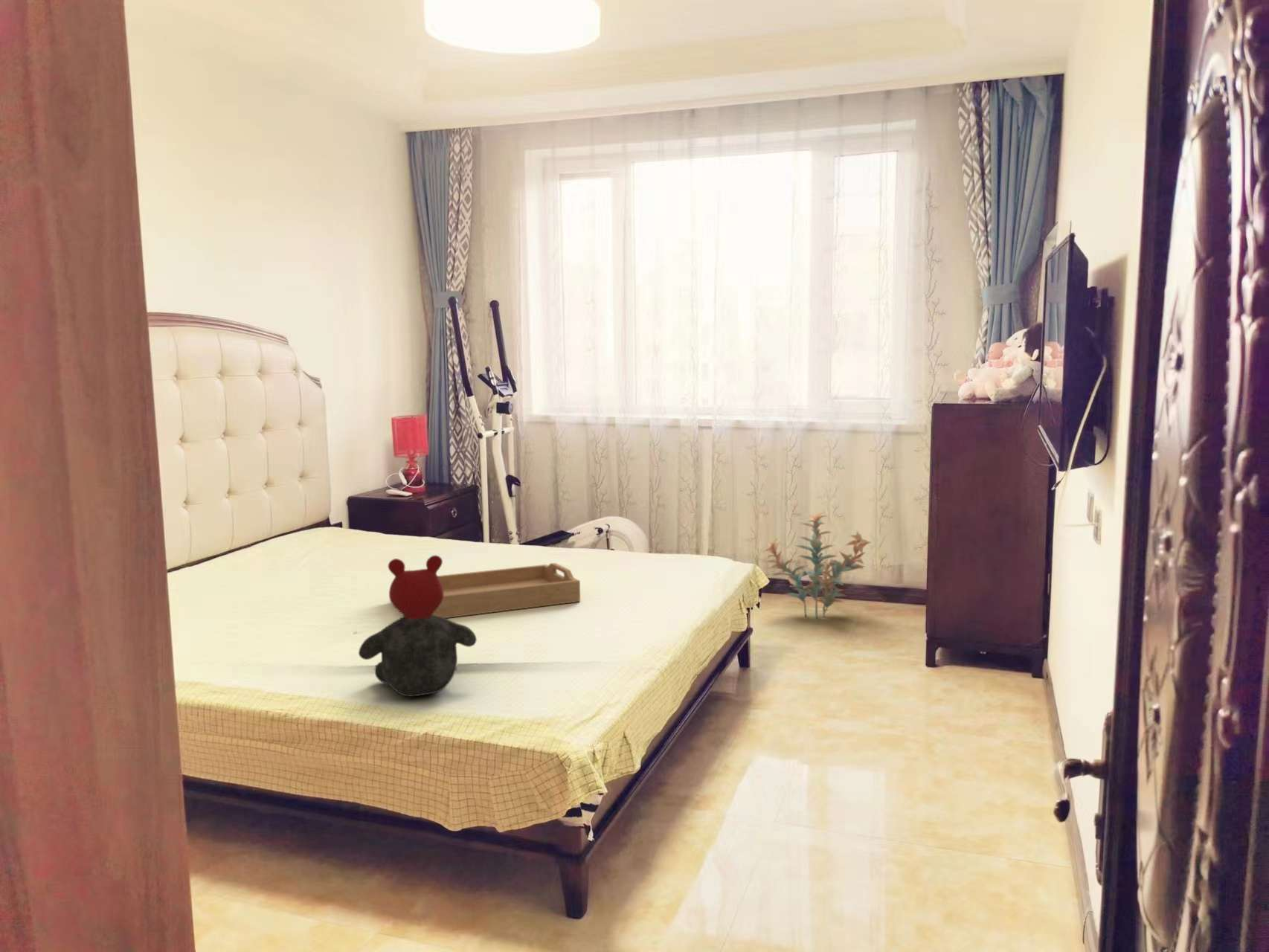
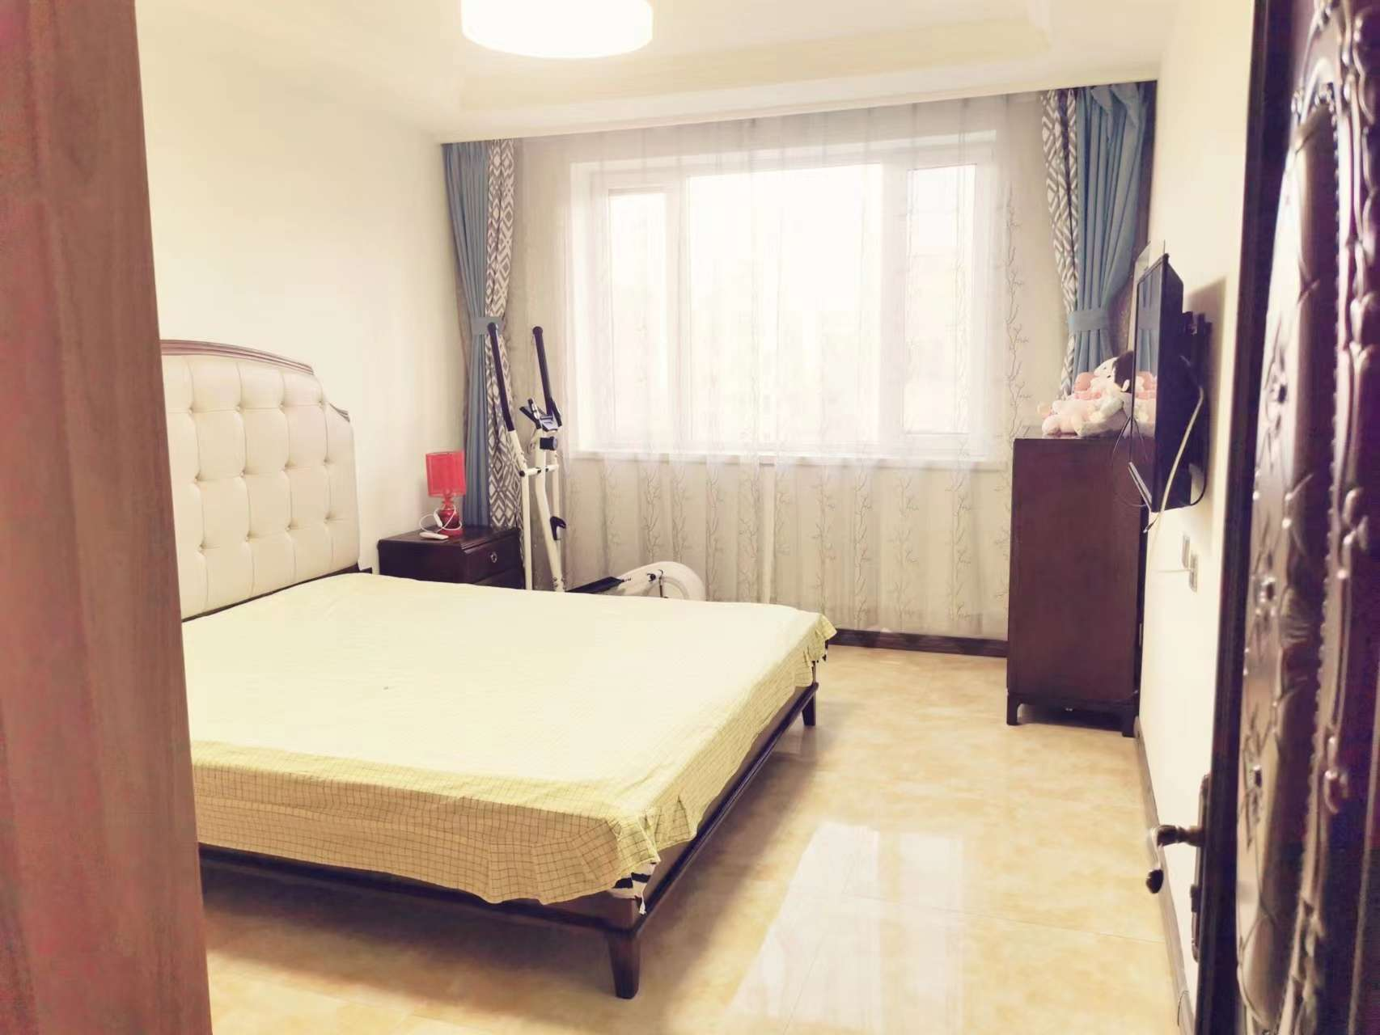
- teddy bear [358,555,478,698]
- serving tray [432,562,581,619]
- decorative plant [763,512,872,620]
